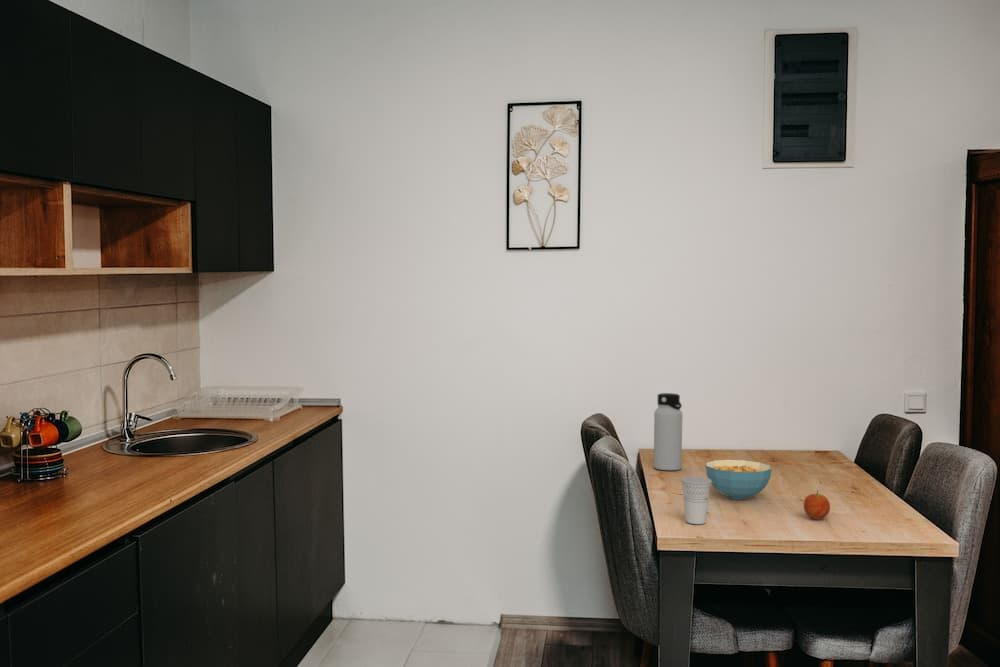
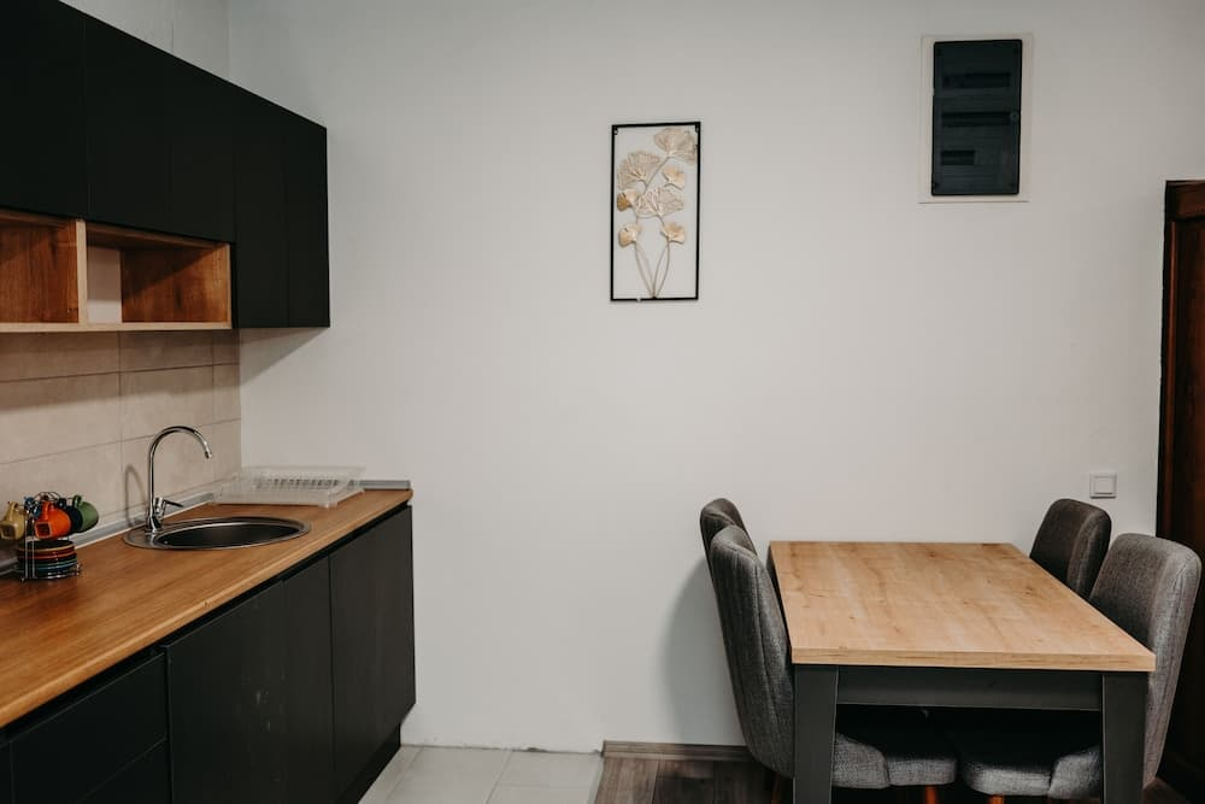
- cup [680,476,712,525]
- cereal bowl [705,459,773,500]
- water bottle [653,392,683,471]
- fruit [803,489,831,520]
